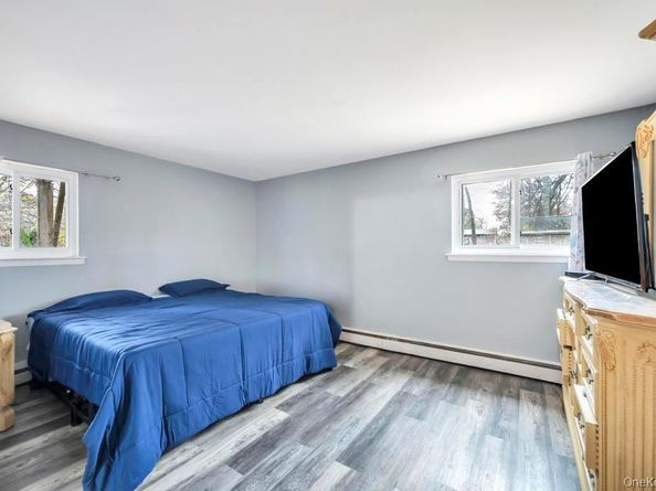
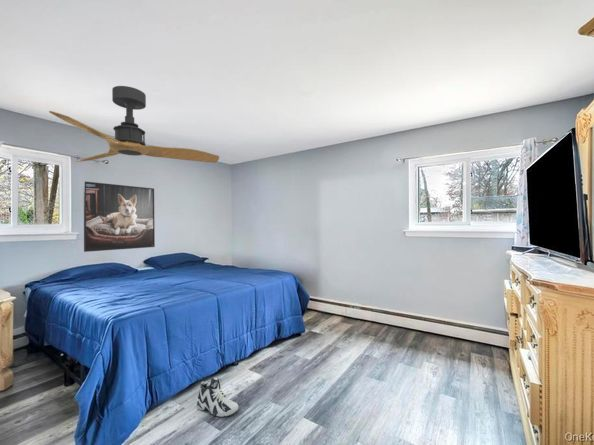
+ ceiling fan [48,85,220,164]
+ sneaker [196,376,239,418]
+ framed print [83,180,156,253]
